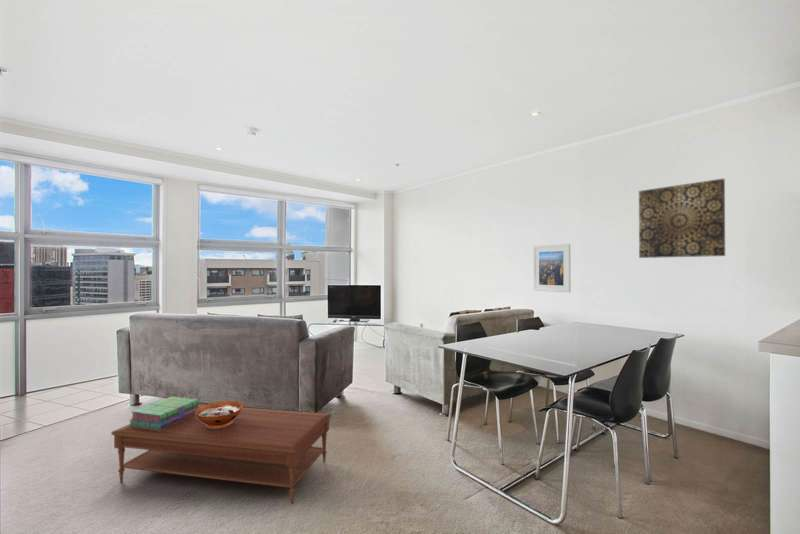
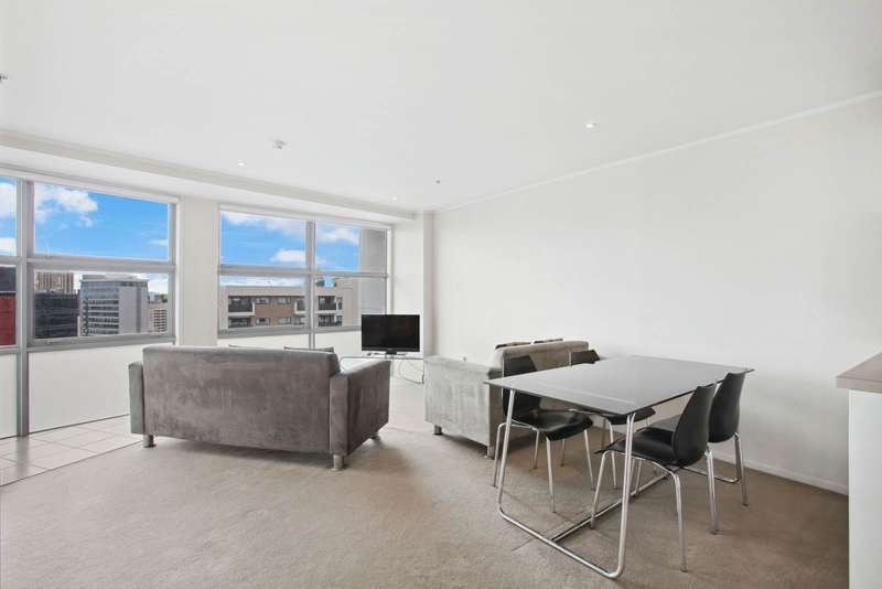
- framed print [532,243,572,293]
- coffee table [110,403,332,505]
- decorative bowl [195,400,244,428]
- stack of books [128,396,200,430]
- wall art [638,178,726,259]
